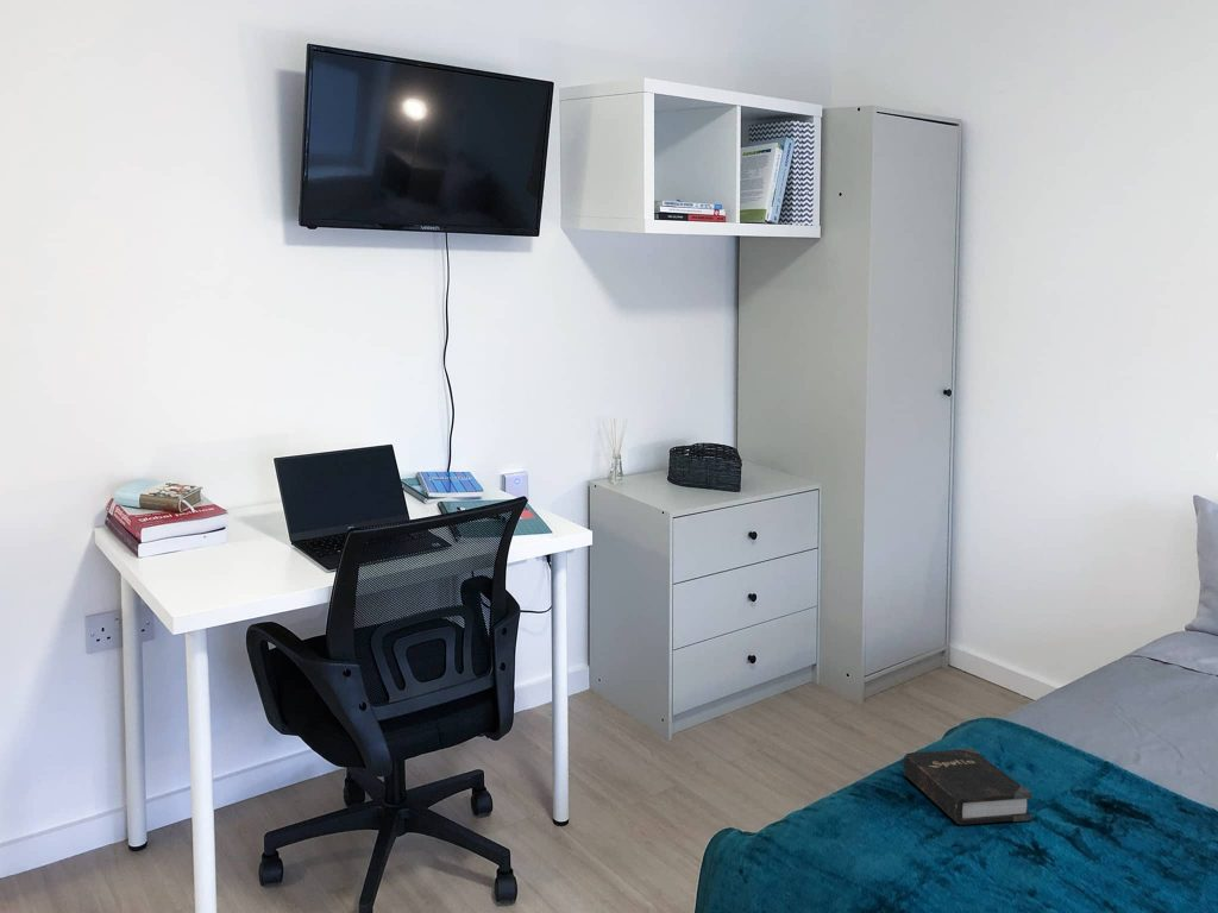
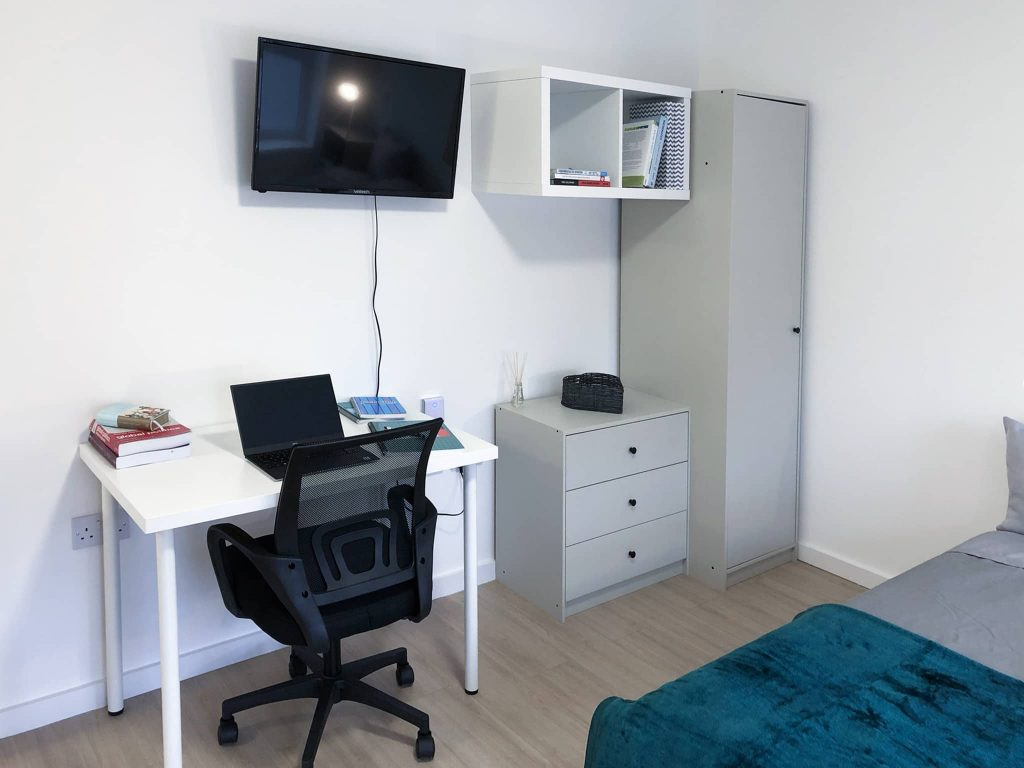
- hardback book [902,747,1034,826]
